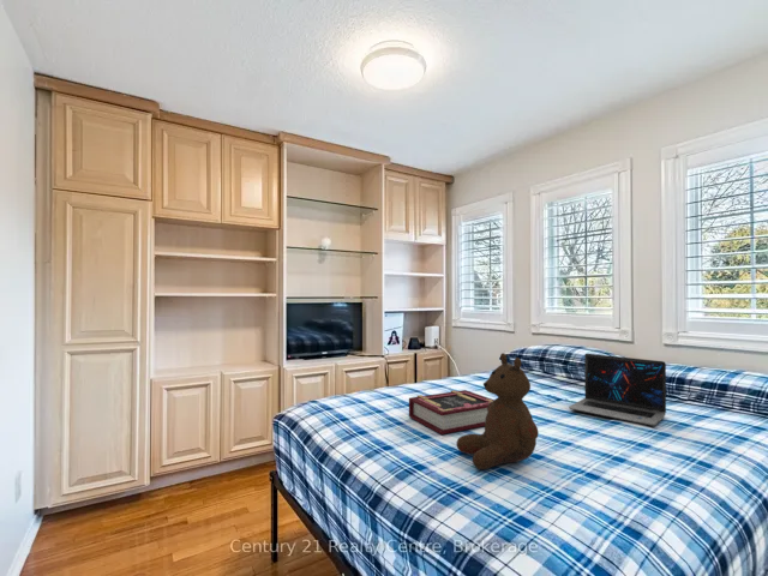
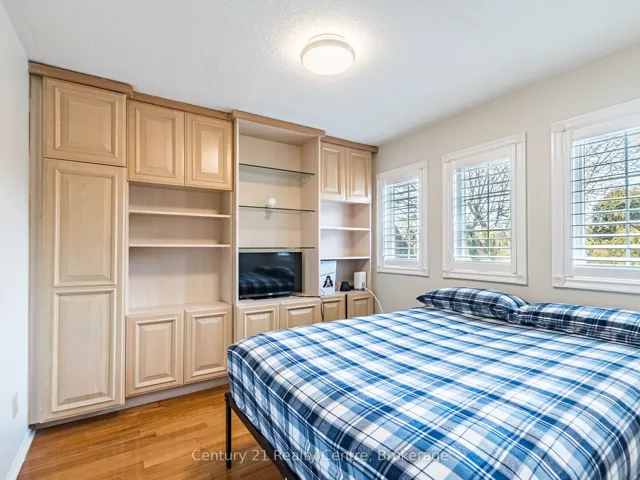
- laptop [568,353,667,427]
- teddy bear [455,352,539,470]
- book [408,389,494,436]
